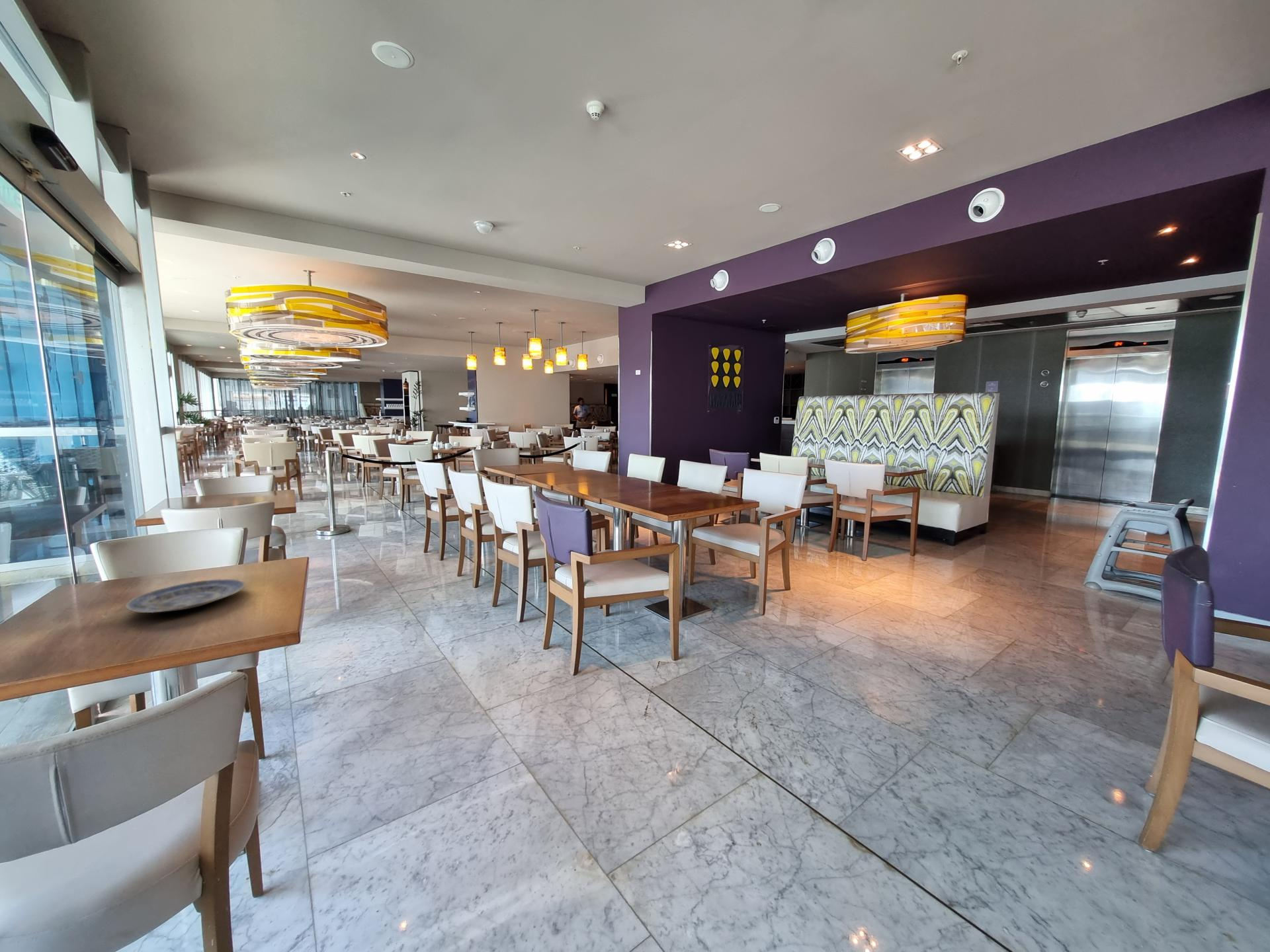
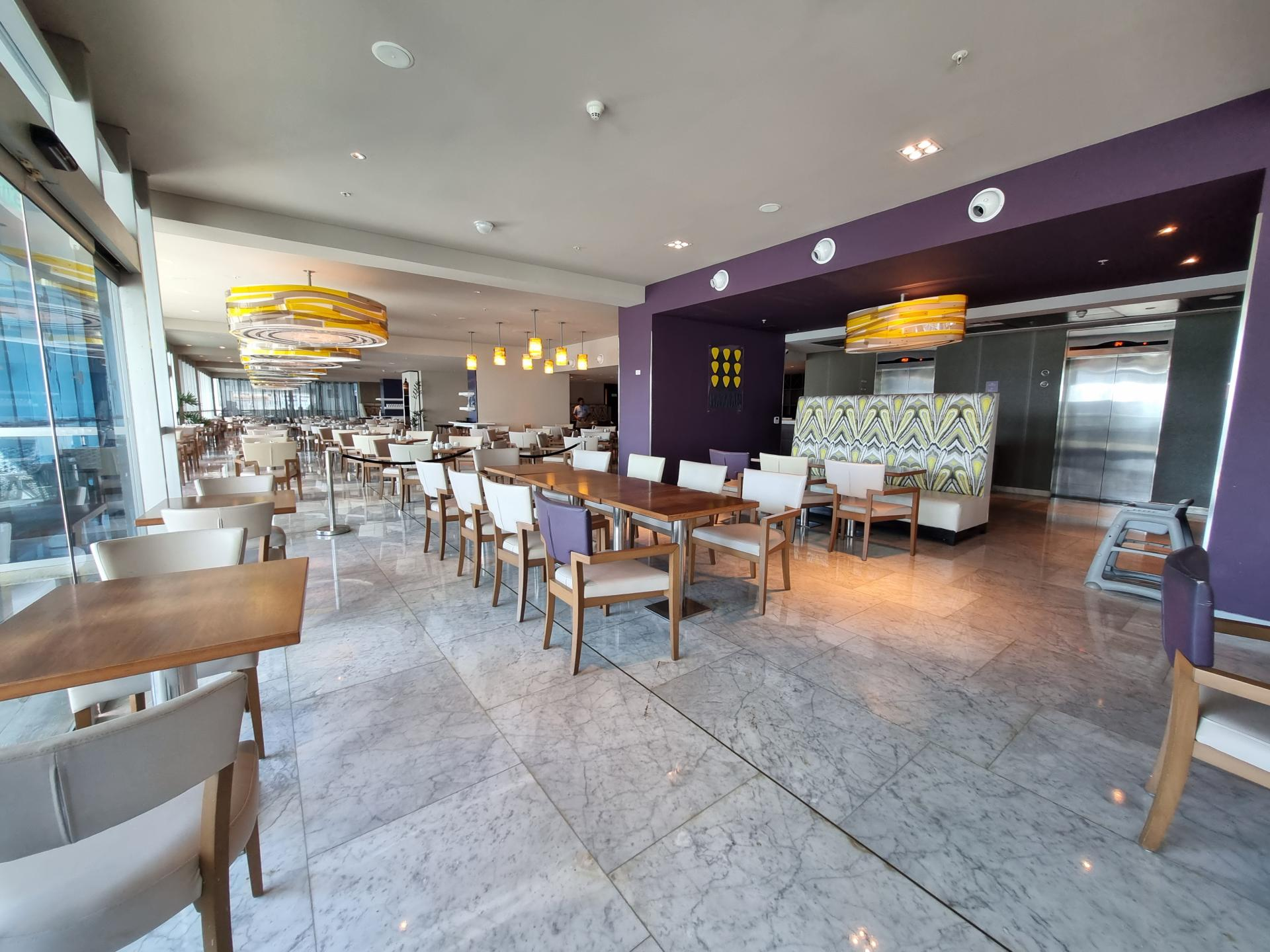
- plate [125,578,246,614]
